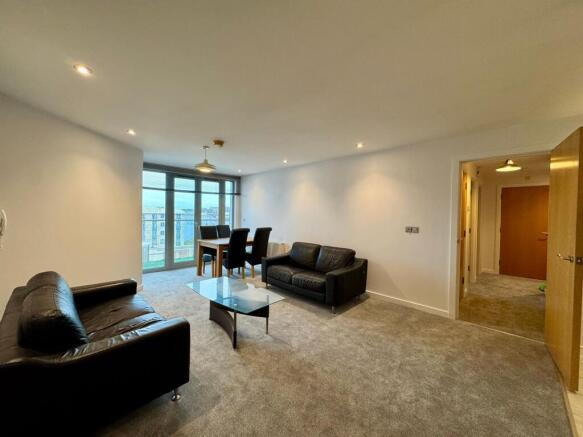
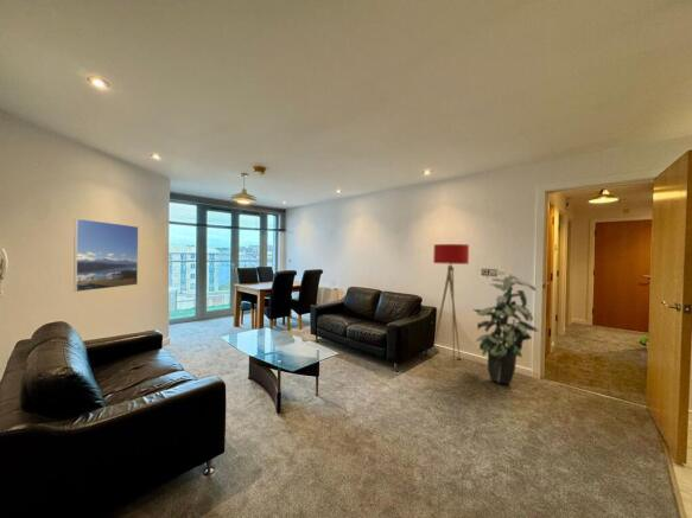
+ floor lamp [431,243,470,367]
+ indoor plant [471,270,539,385]
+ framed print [72,217,140,293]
